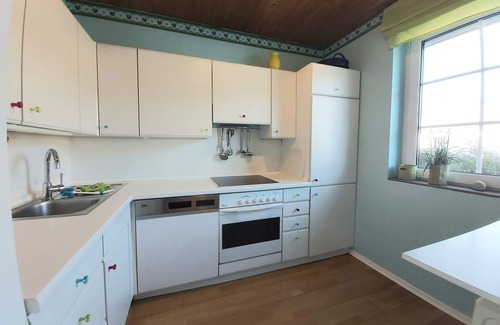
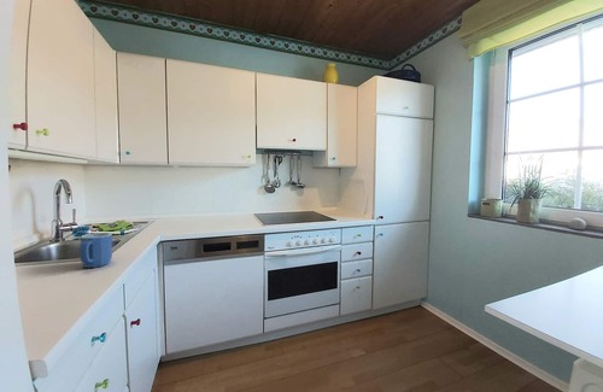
+ mug [78,232,113,269]
